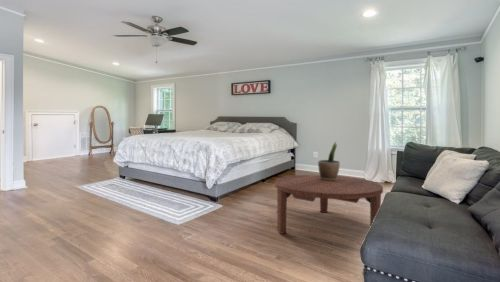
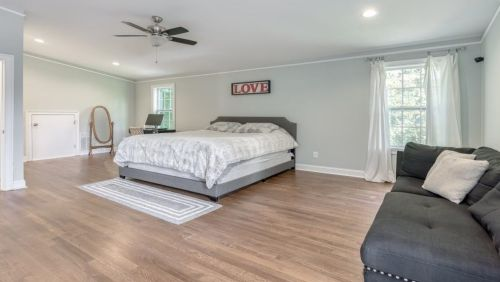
- potted plant [317,141,341,181]
- coffee table [274,174,384,234]
